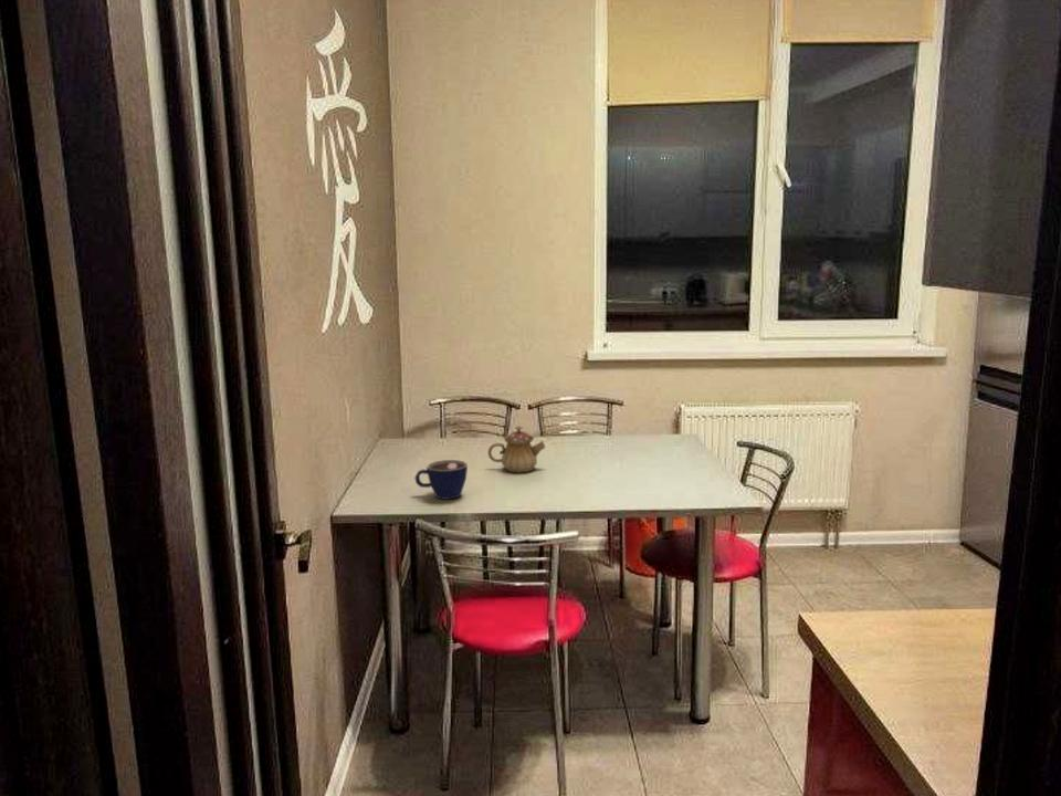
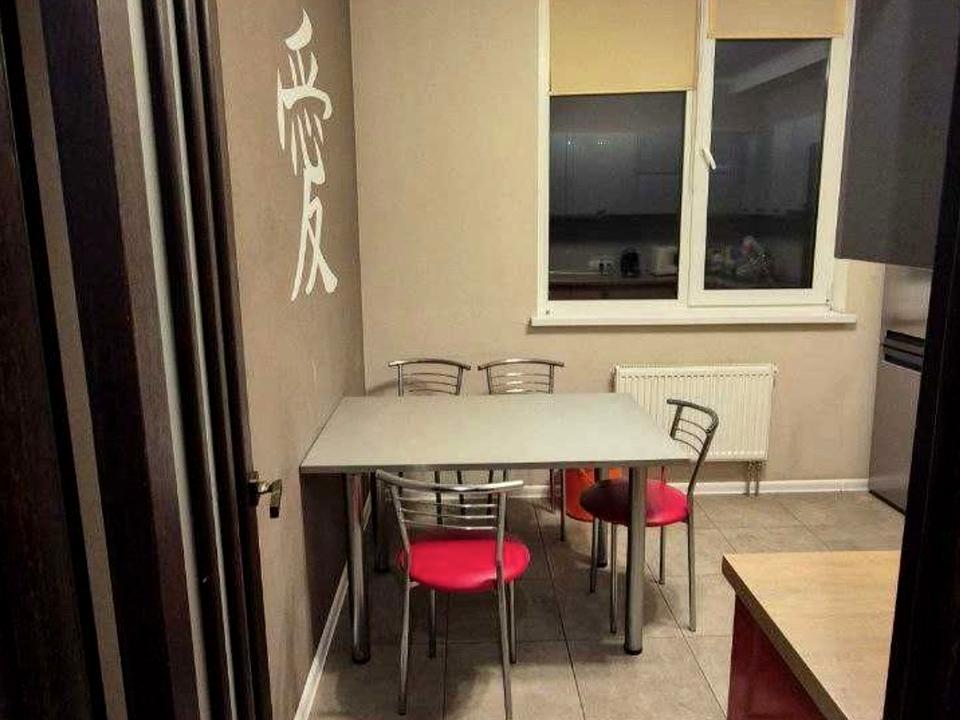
- teapot [486,425,546,473]
- cup [413,459,469,501]
